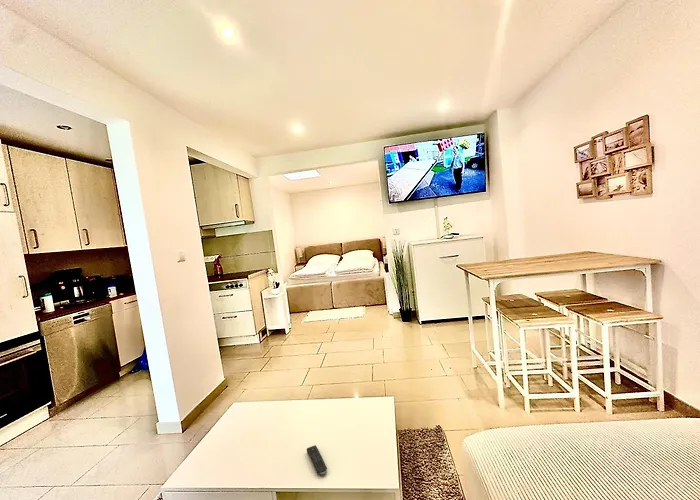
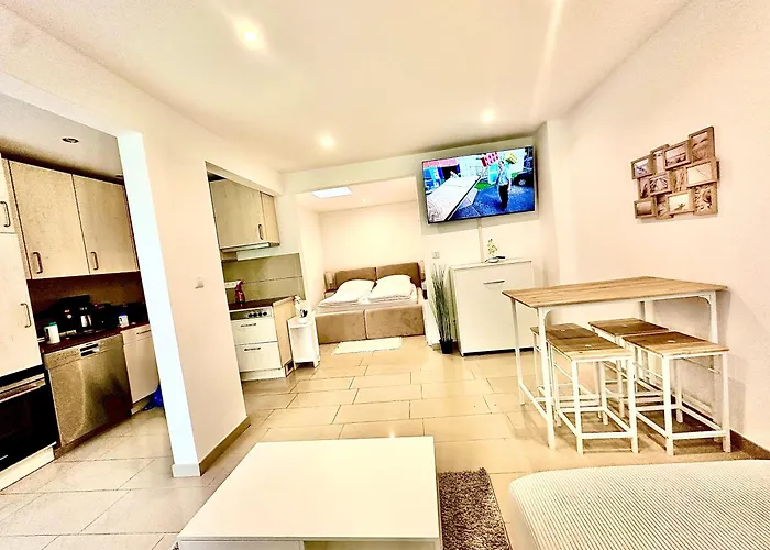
- remote control [306,444,328,476]
